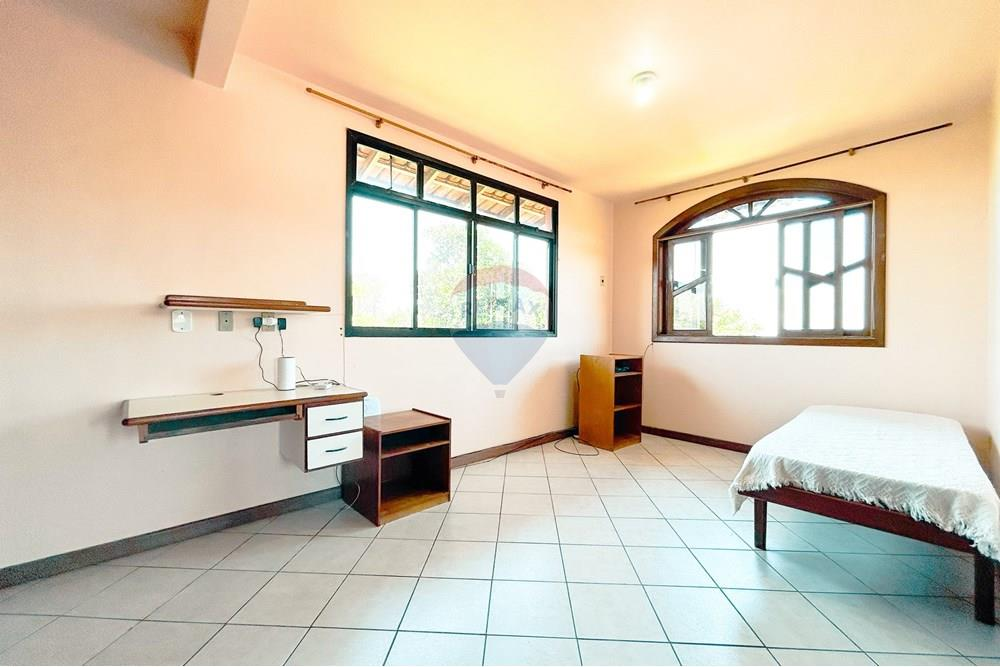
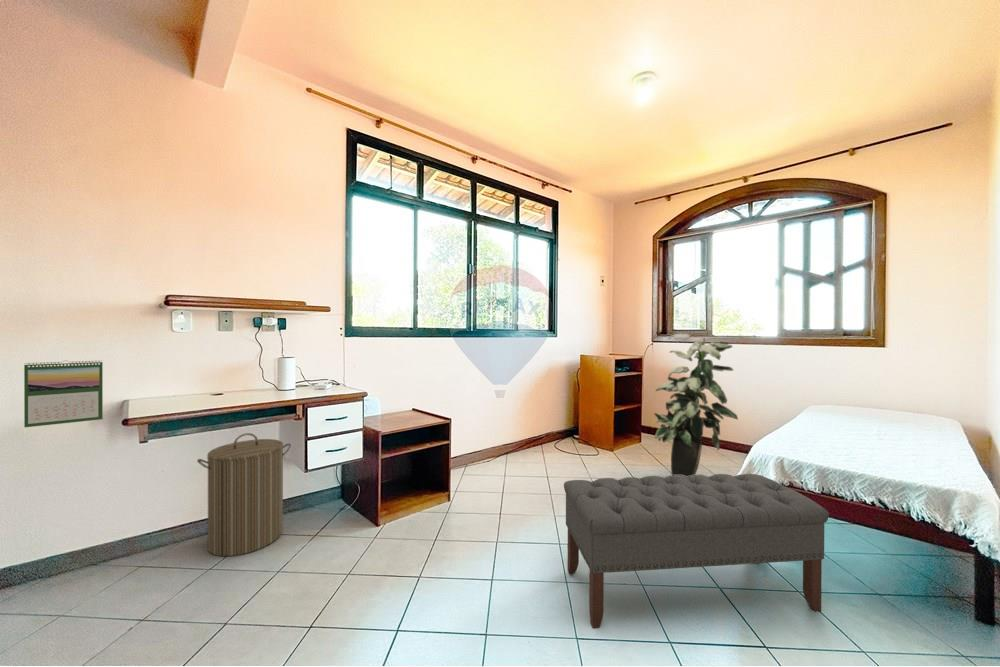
+ laundry hamper [196,432,292,557]
+ bench [563,473,830,629]
+ indoor plant [653,333,739,477]
+ calendar [23,359,104,428]
